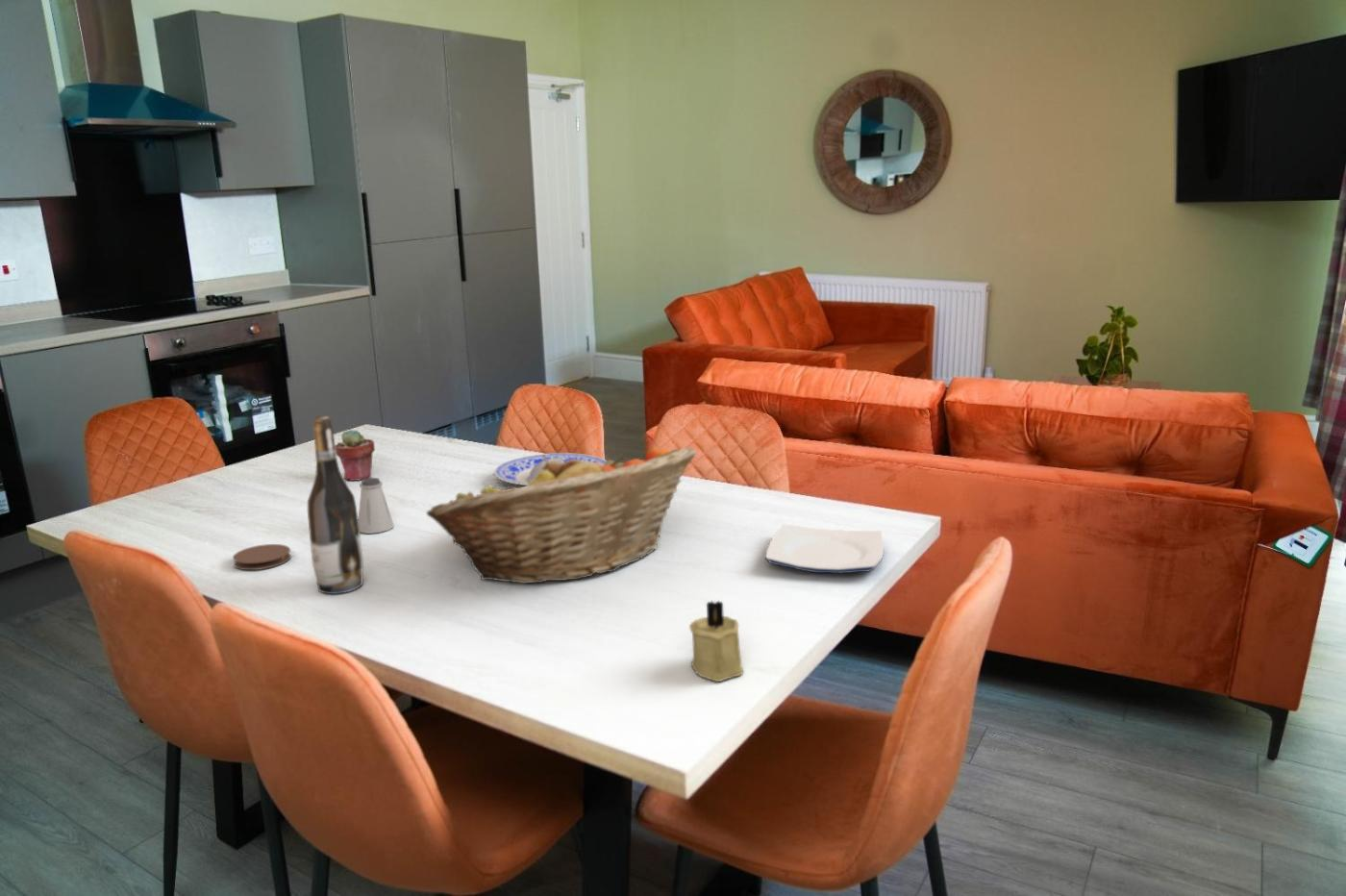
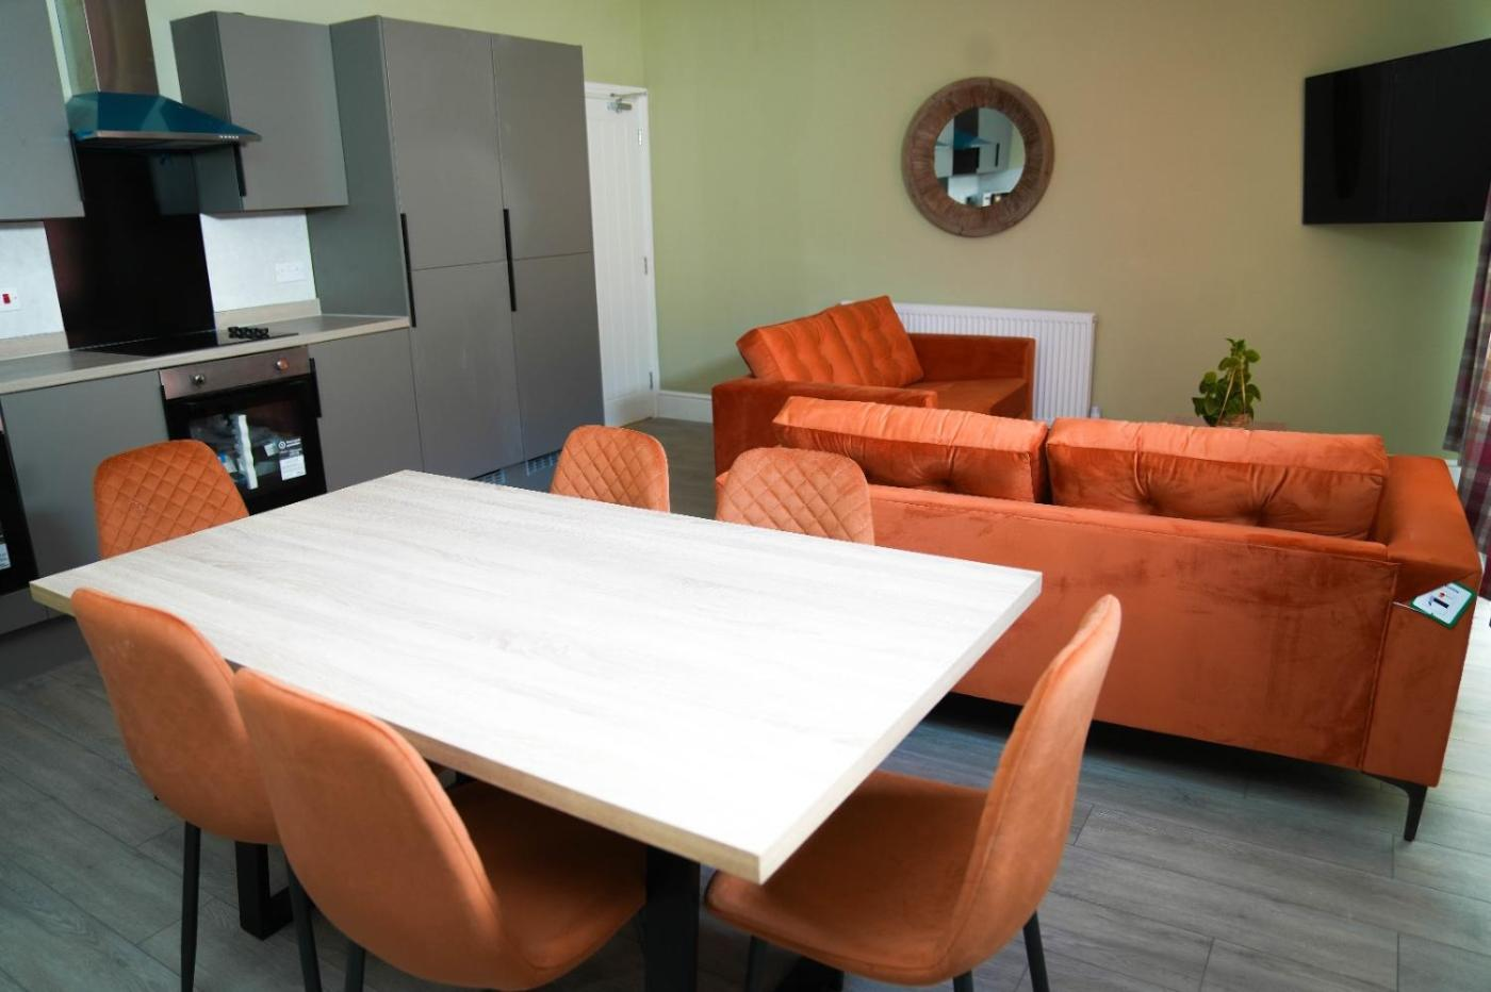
- coaster [232,543,292,571]
- wine bottle [307,414,364,595]
- fruit basket [425,446,697,585]
- saltshaker [358,477,394,535]
- plate [493,452,607,486]
- plate [765,523,885,575]
- candle [688,600,744,683]
- potted succulent [335,429,376,482]
